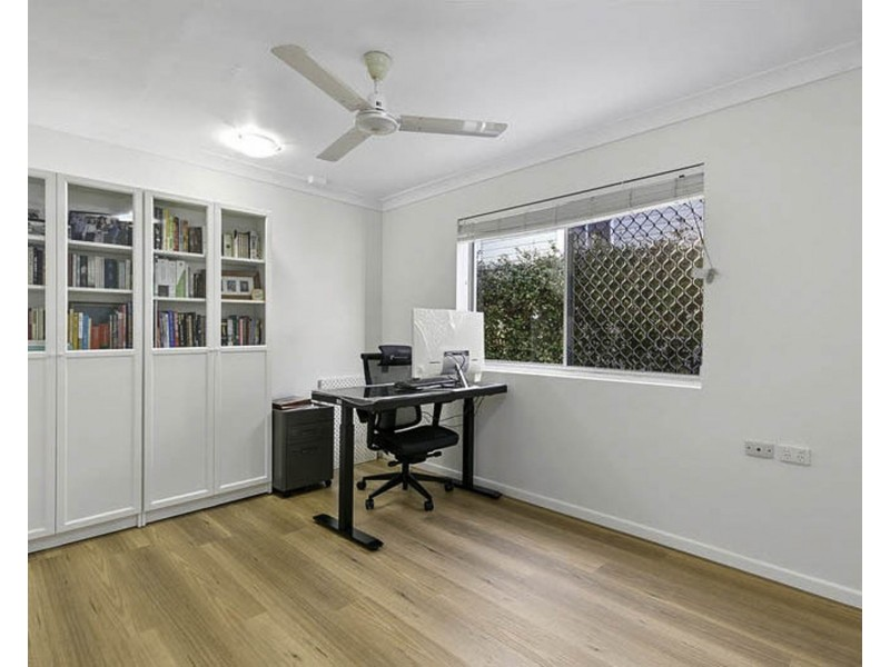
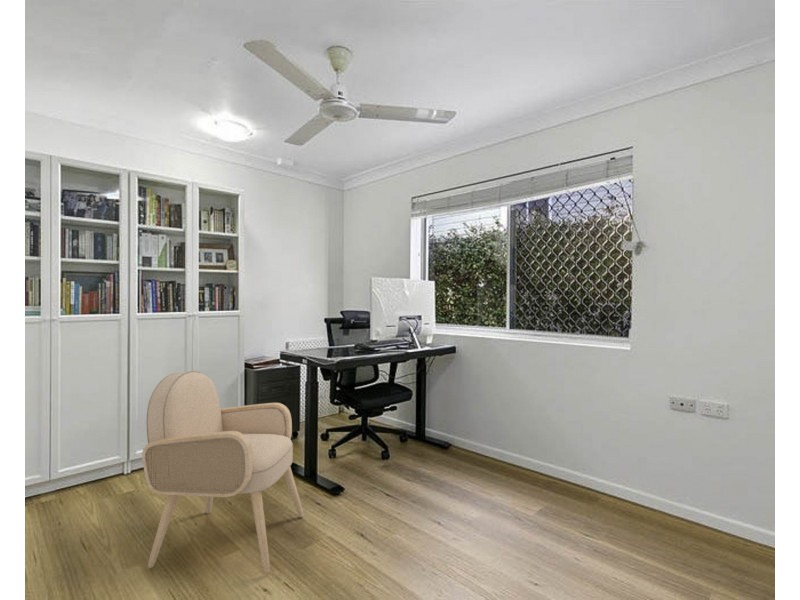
+ armchair [141,370,304,575]
